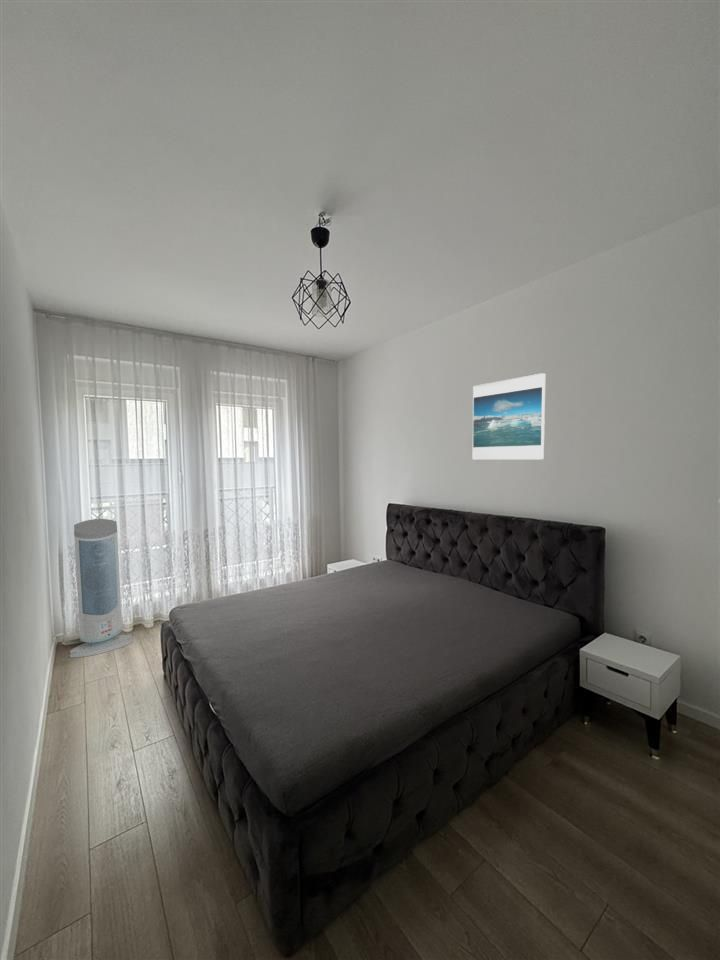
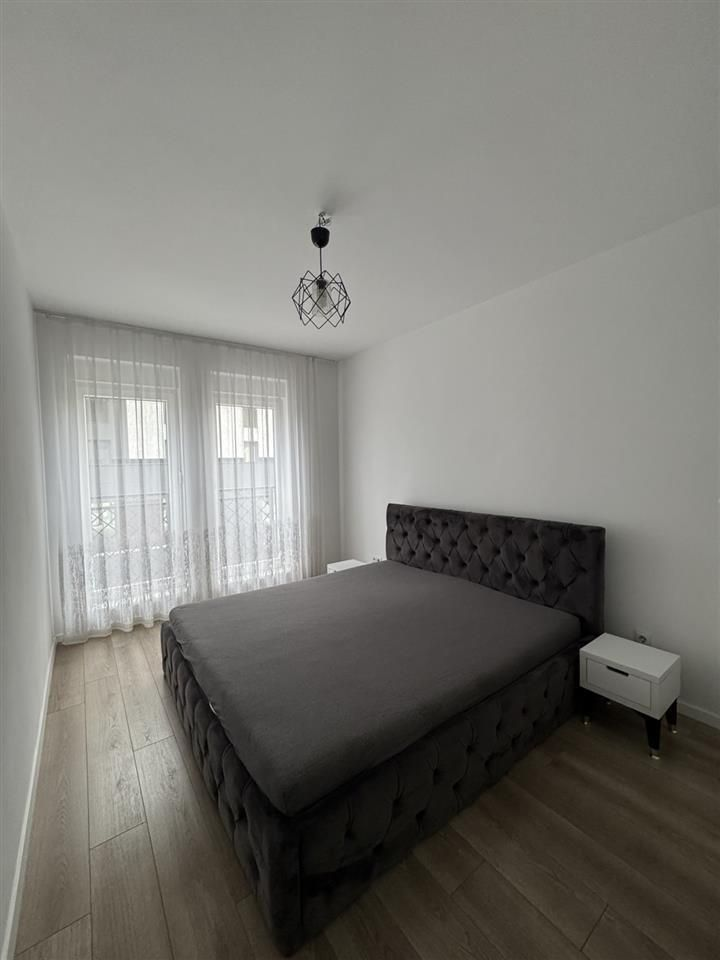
- air purifier [69,518,134,659]
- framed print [472,372,546,460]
